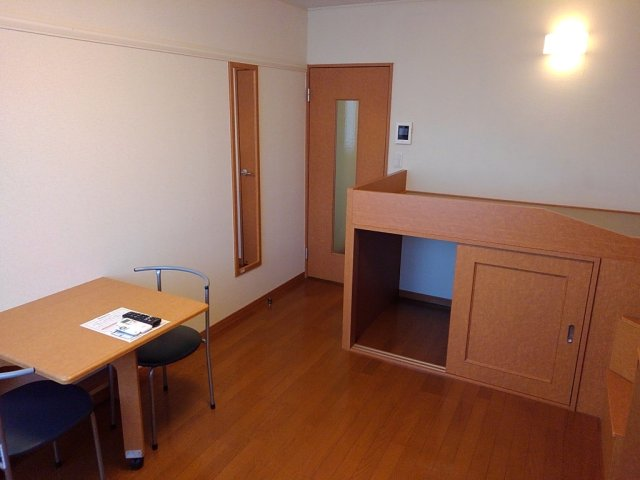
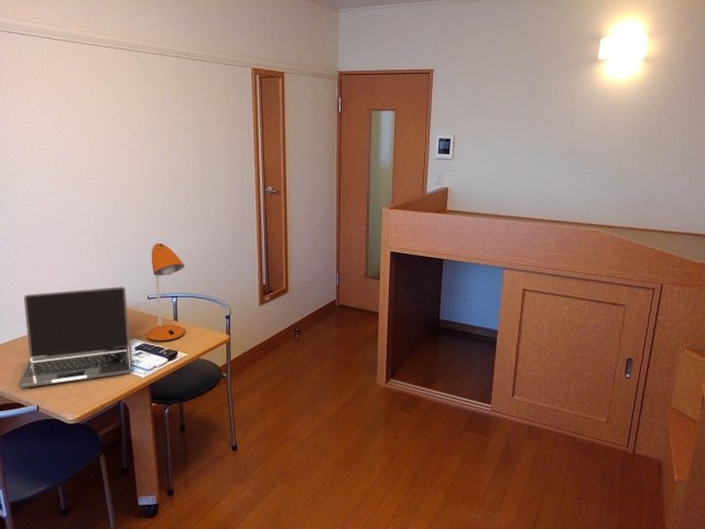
+ desk lamp [145,242,185,343]
+ laptop [18,285,132,389]
